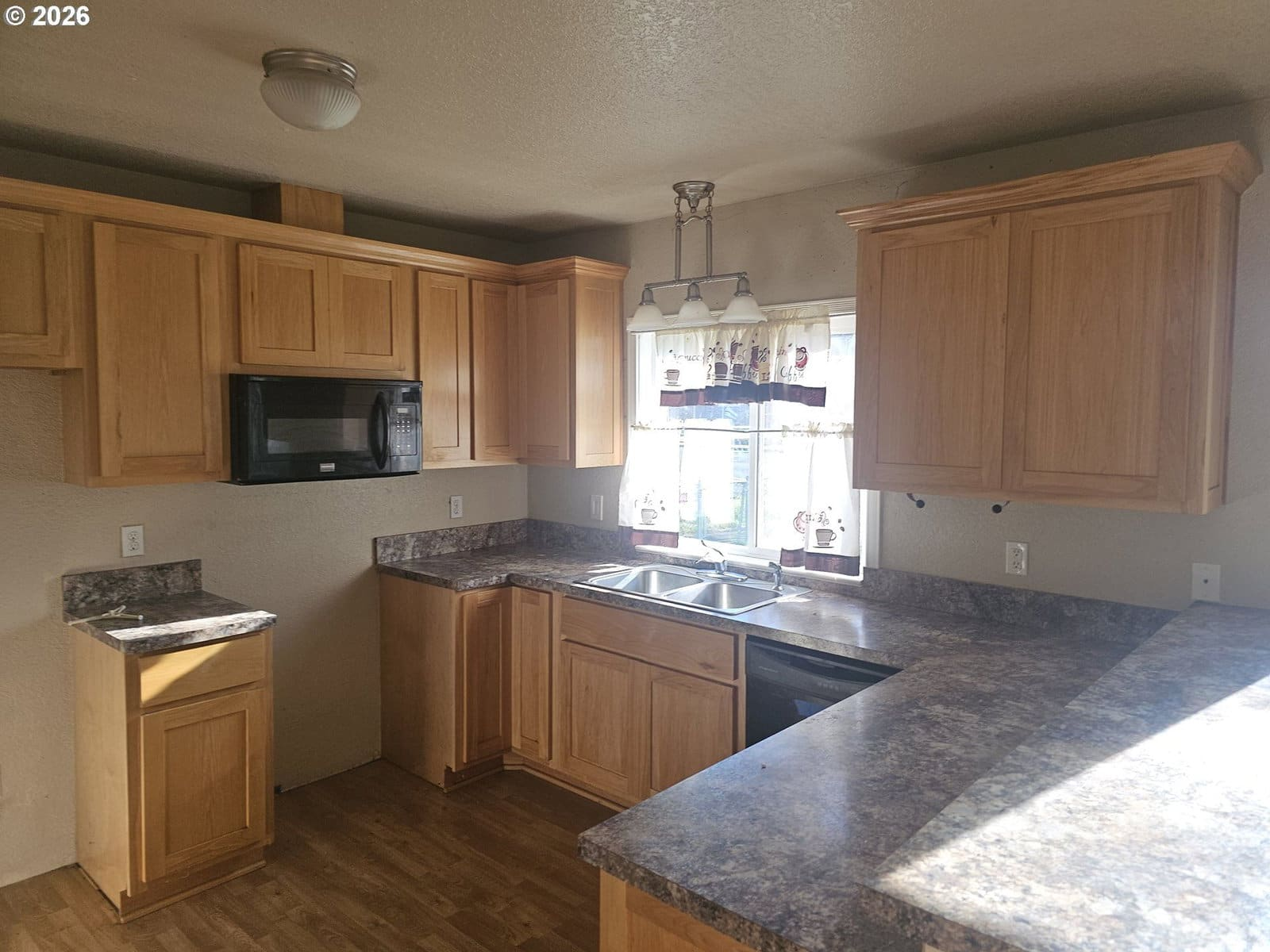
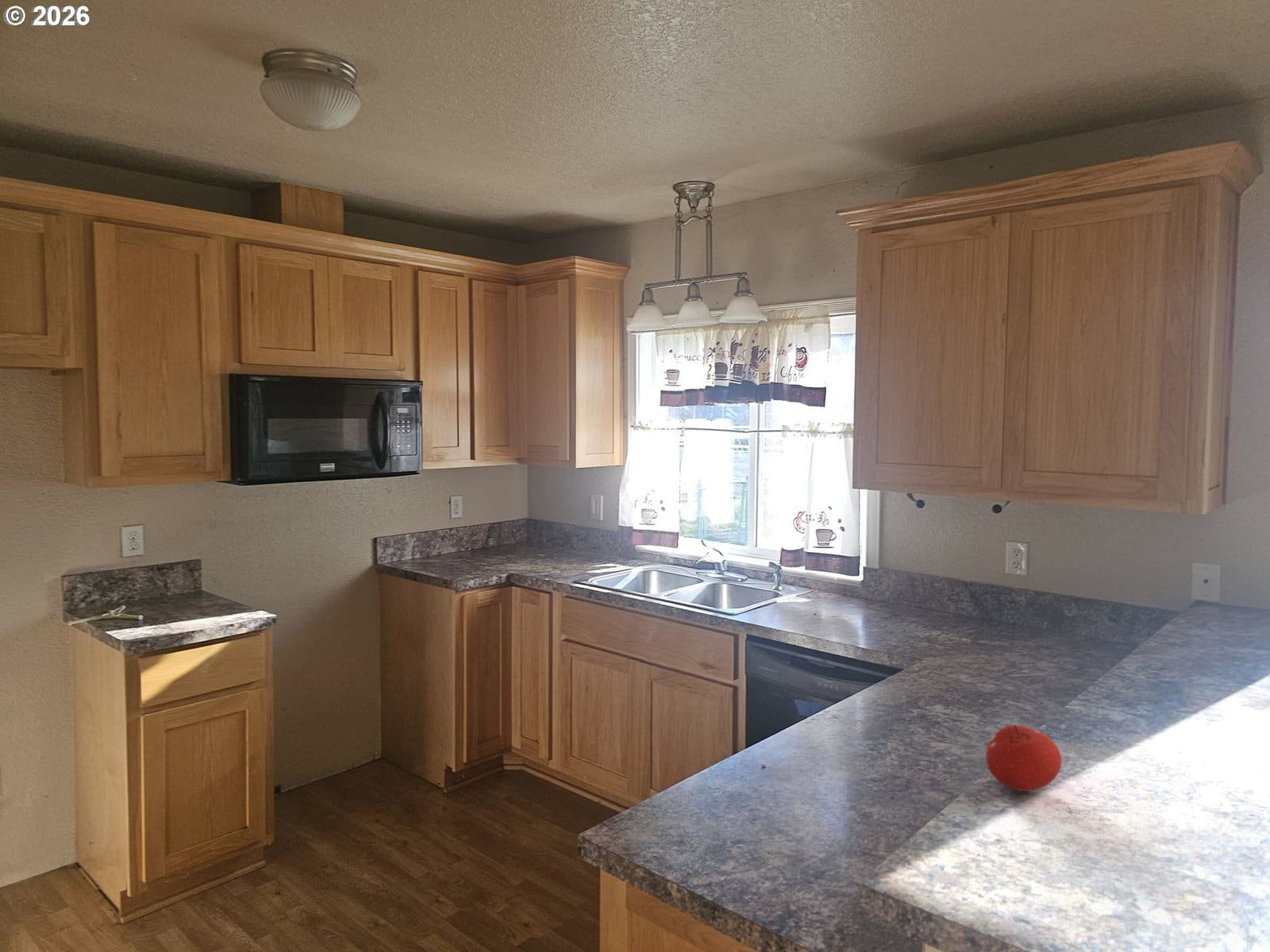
+ fruit [985,724,1062,792]
